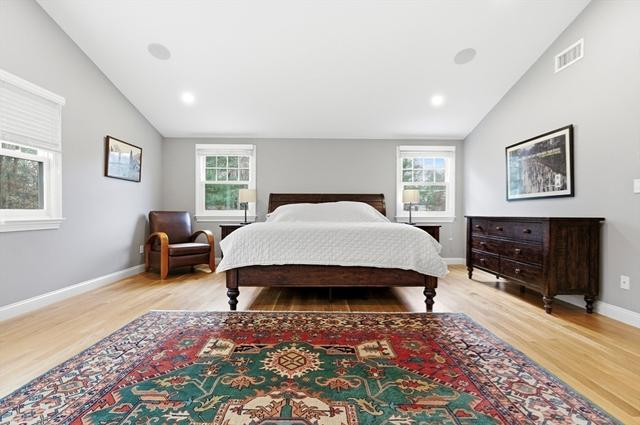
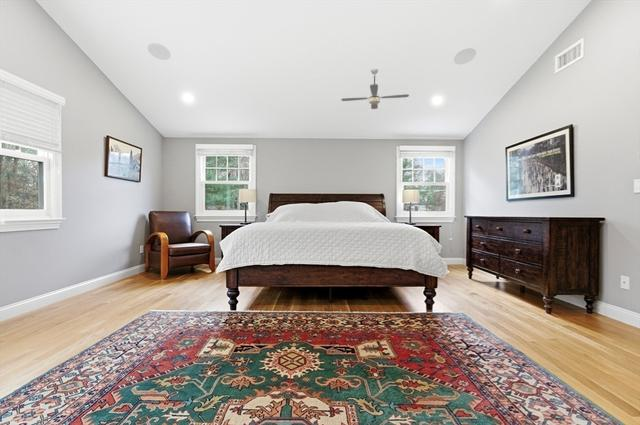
+ ceiling fan [340,68,410,110]
